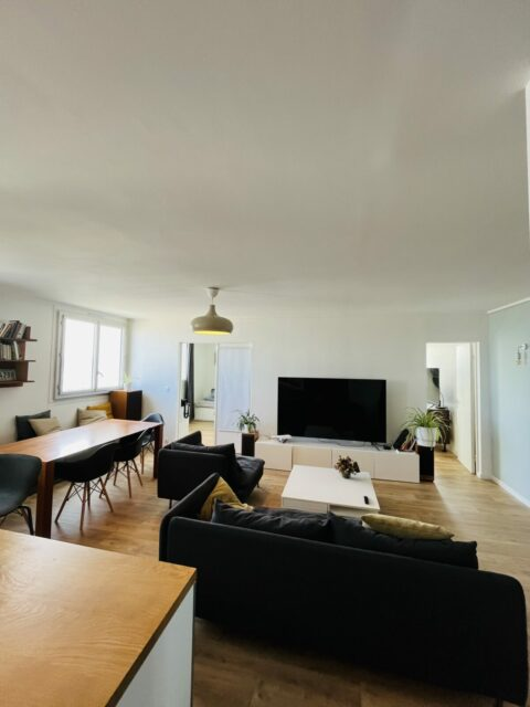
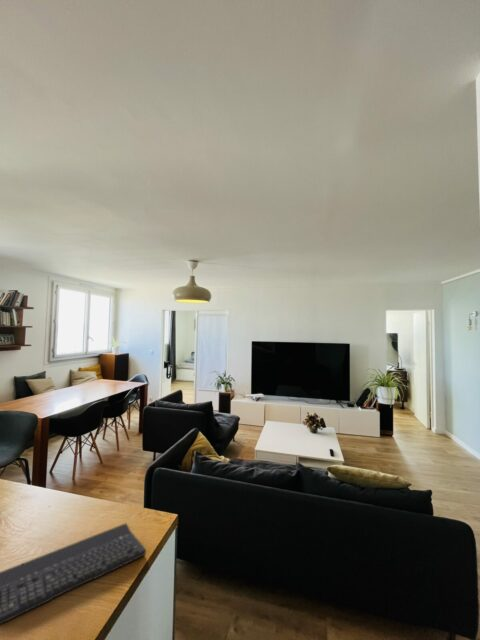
+ keyboard [0,522,147,625]
